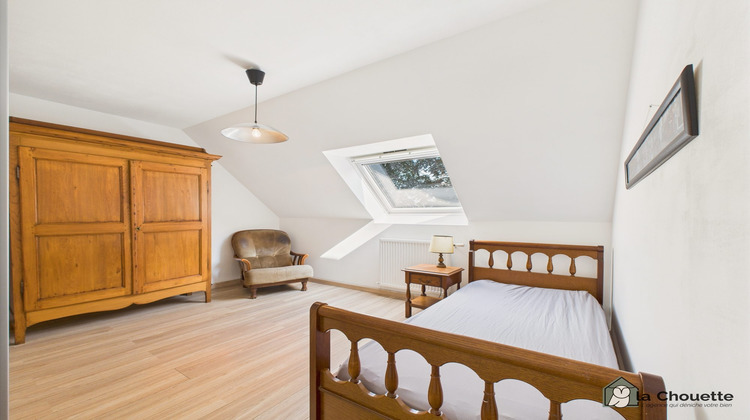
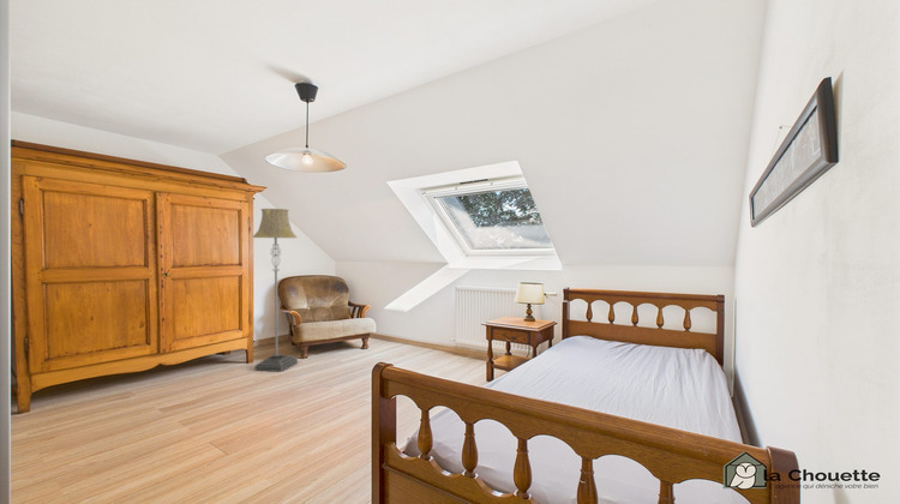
+ floor lamp [252,208,299,373]
